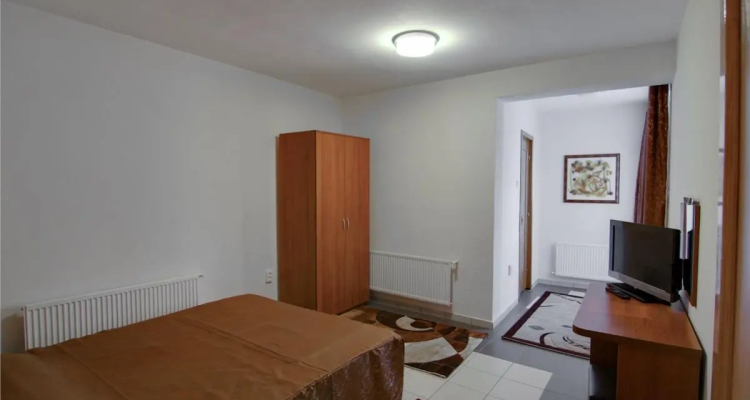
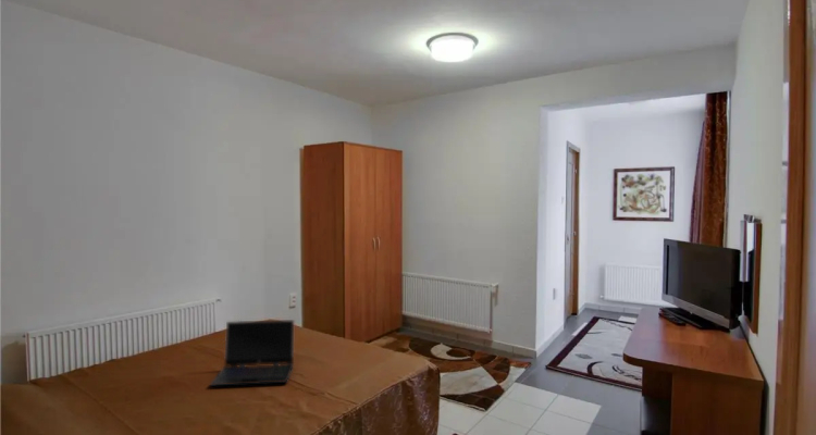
+ laptop computer [209,319,295,387]
